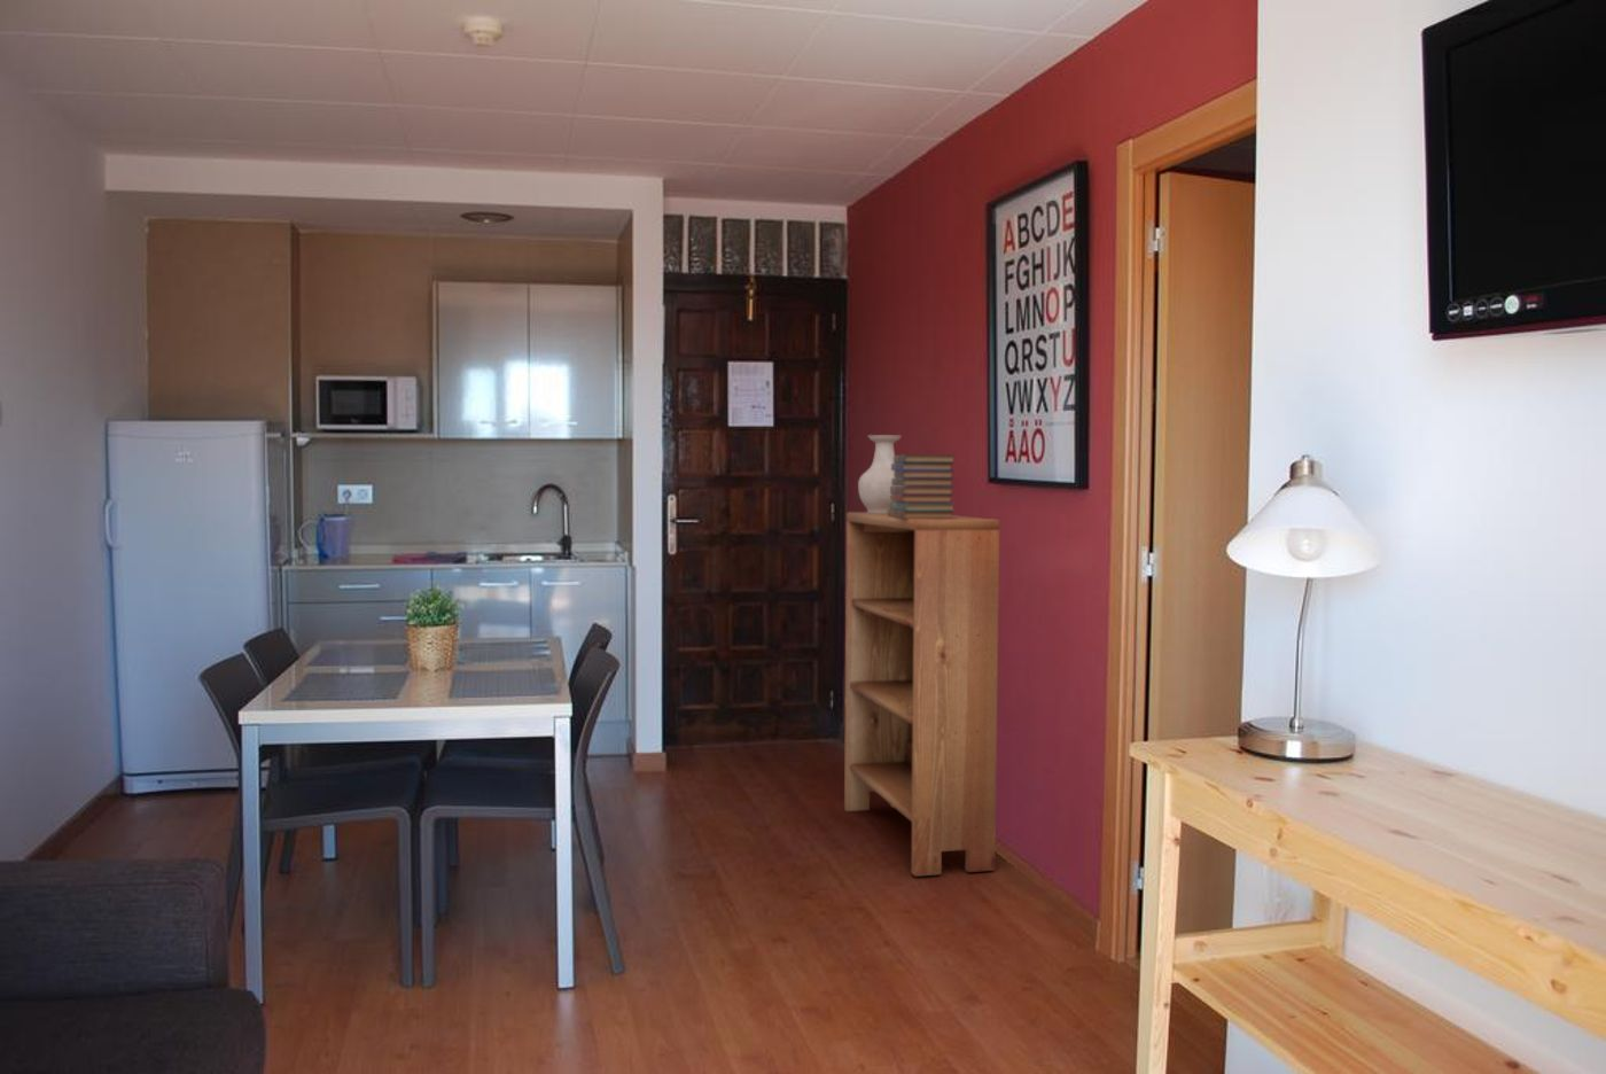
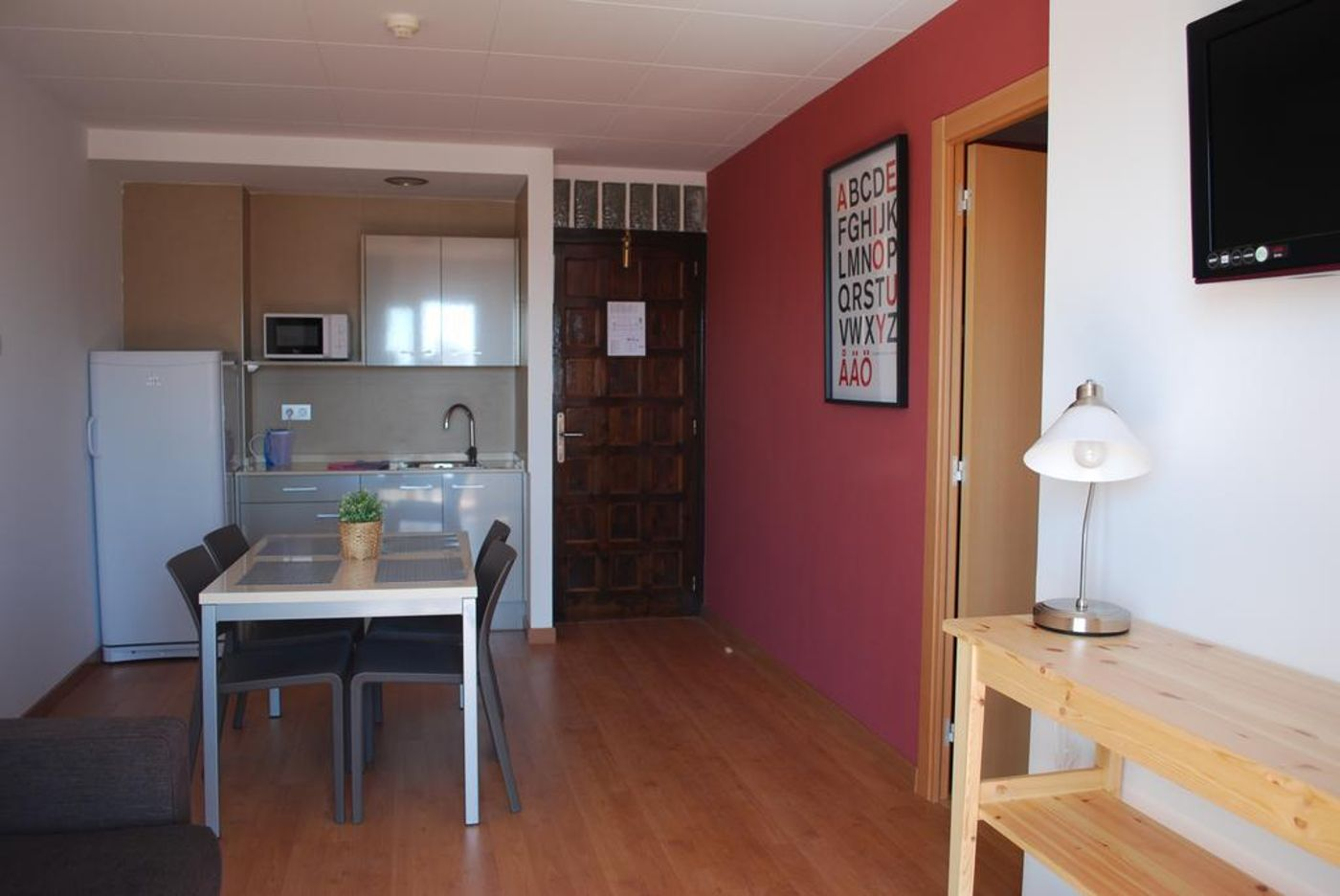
- vase [857,434,907,514]
- book stack [888,453,956,519]
- bookshelf [844,511,1001,877]
